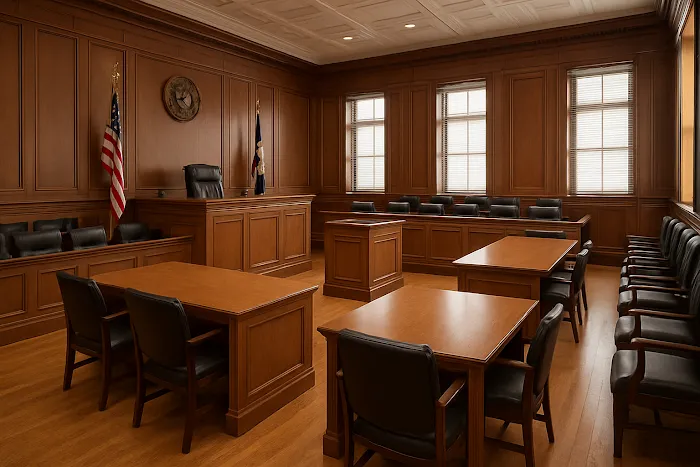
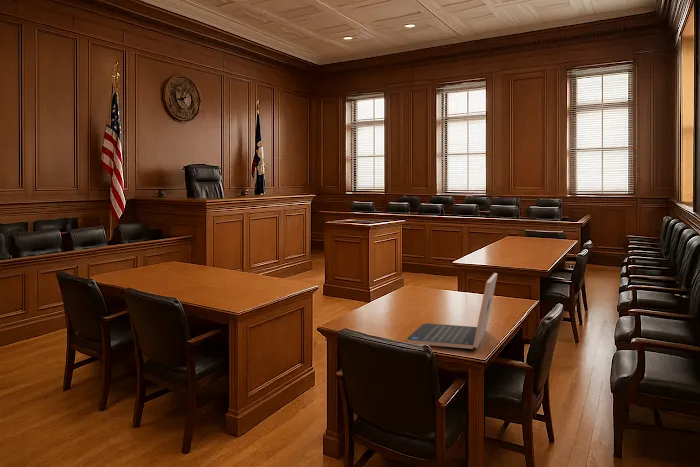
+ laptop [406,272,499,350]
